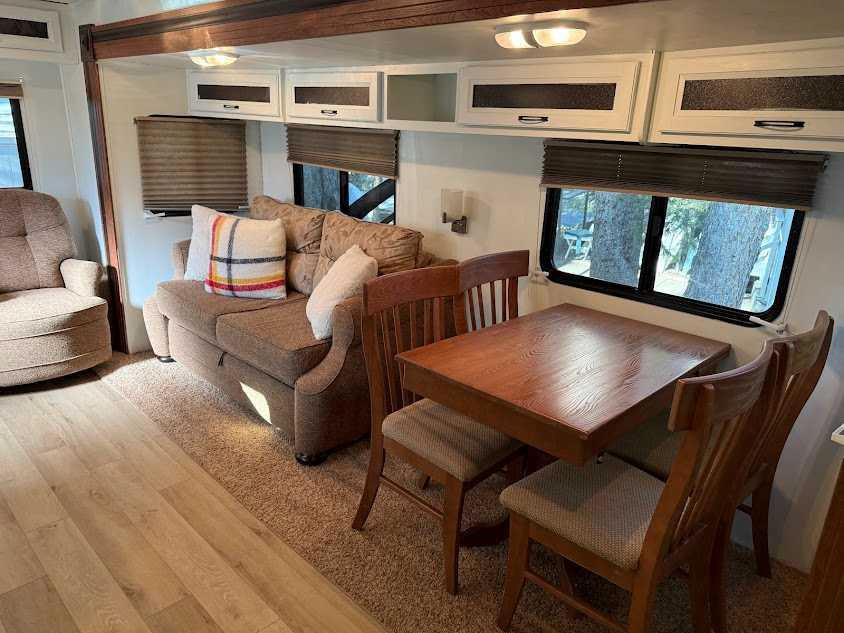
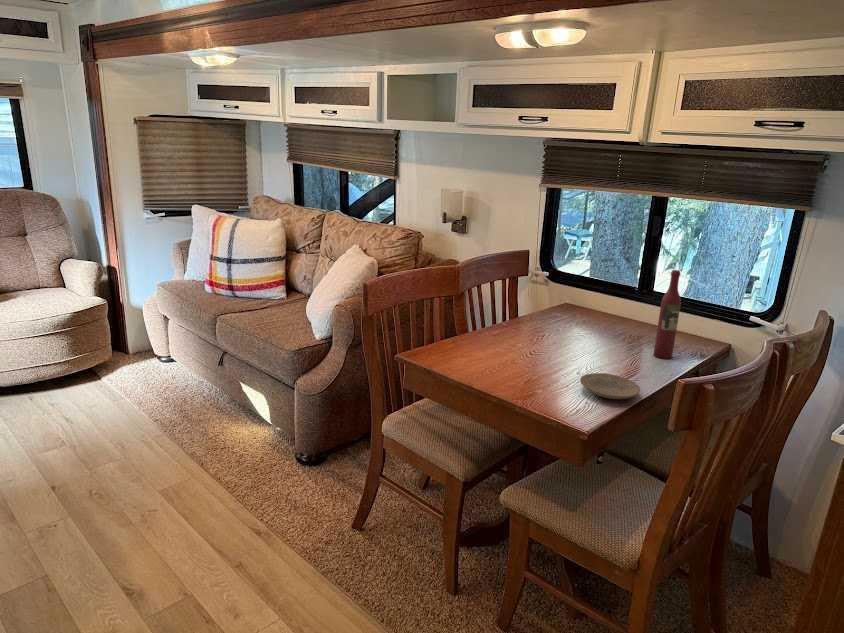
+ wine bottle [652,269,682,360]
+ plate [579,372,641,400]
